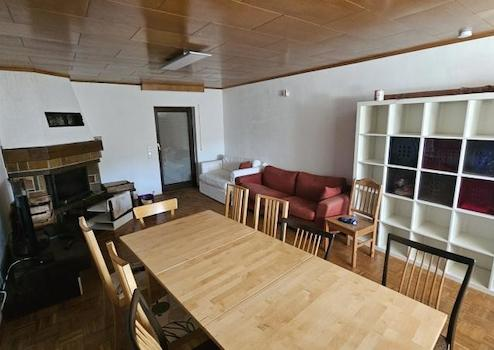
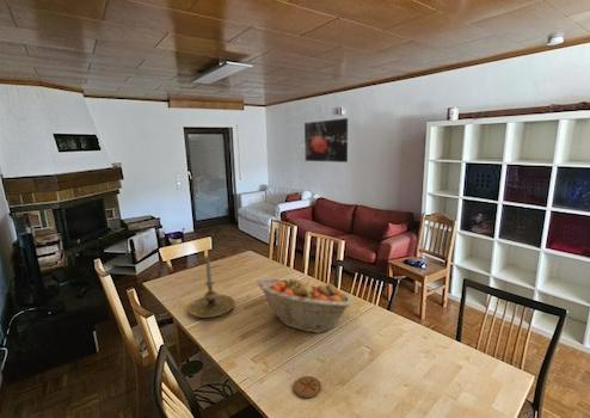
+ candle holder [186,258,235,319]
+ coaster [293,375,322,399]
+ wall art [303,117,349,164]
+ fruit basket [256,277,354,334]
